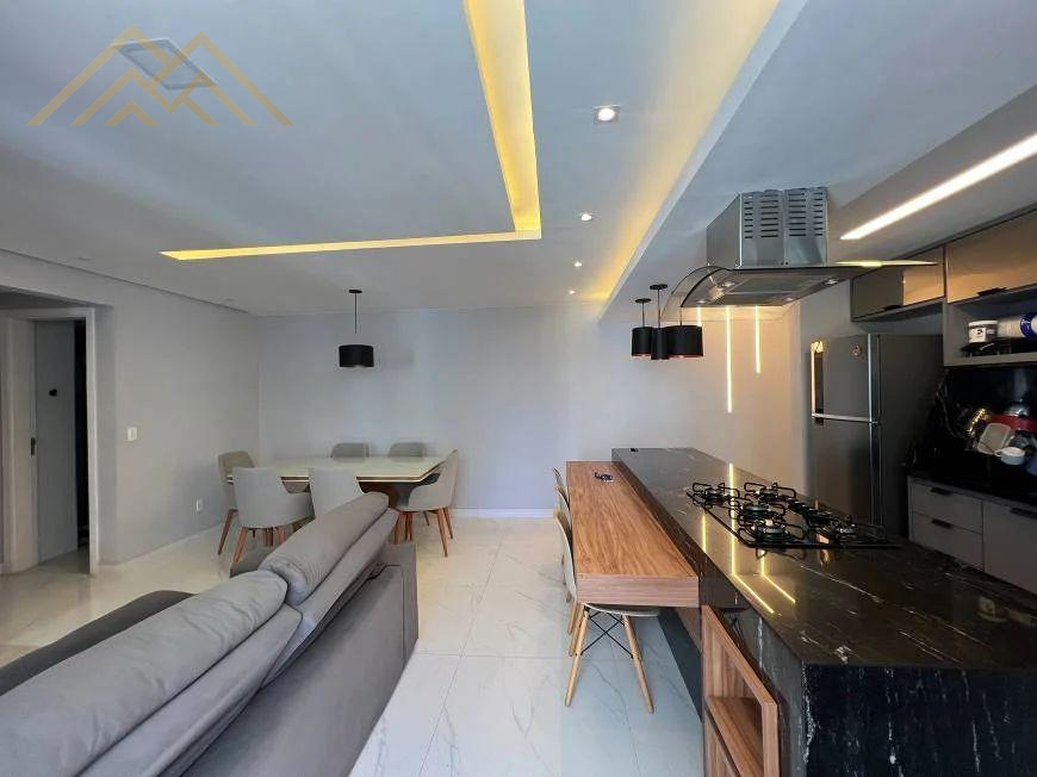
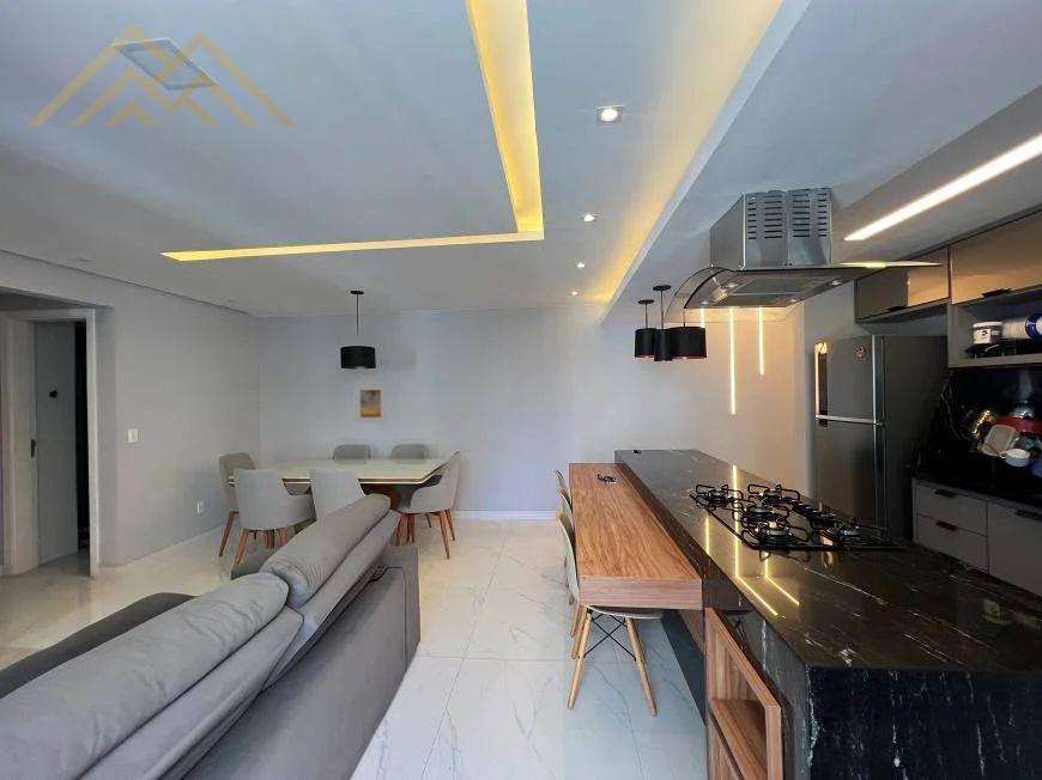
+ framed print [353,383,388,425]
